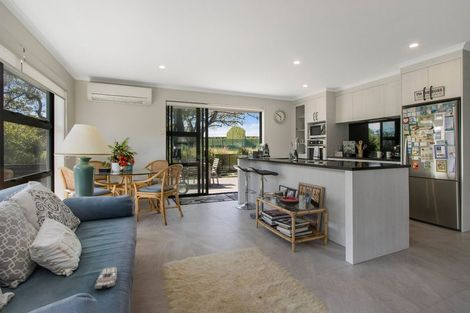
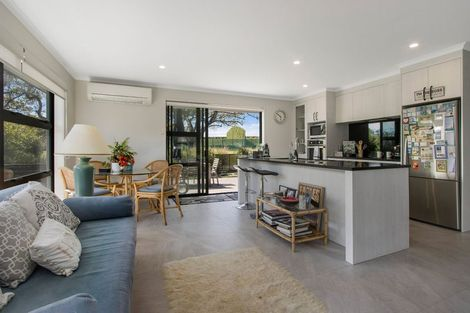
- remote control [94,266,118,290]
